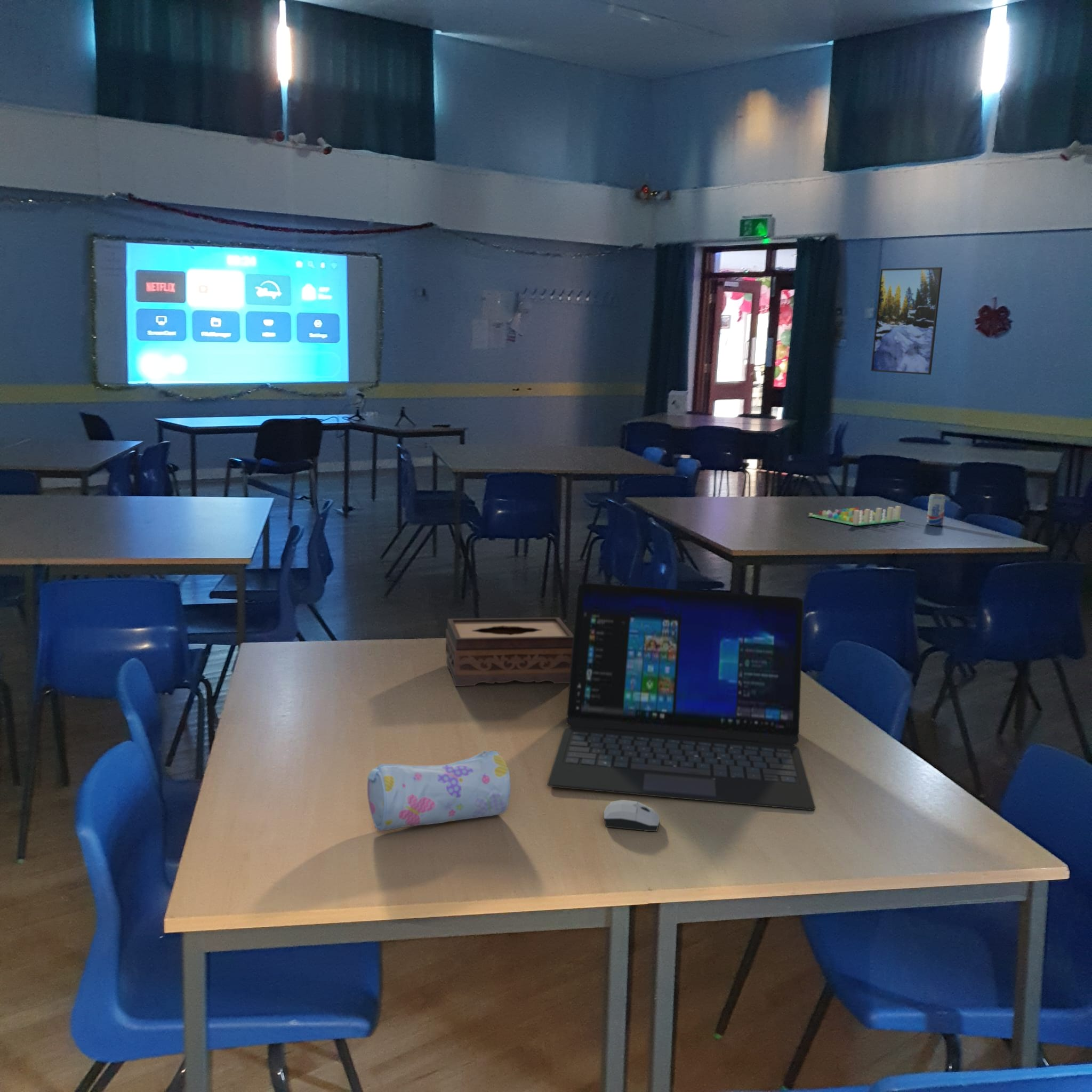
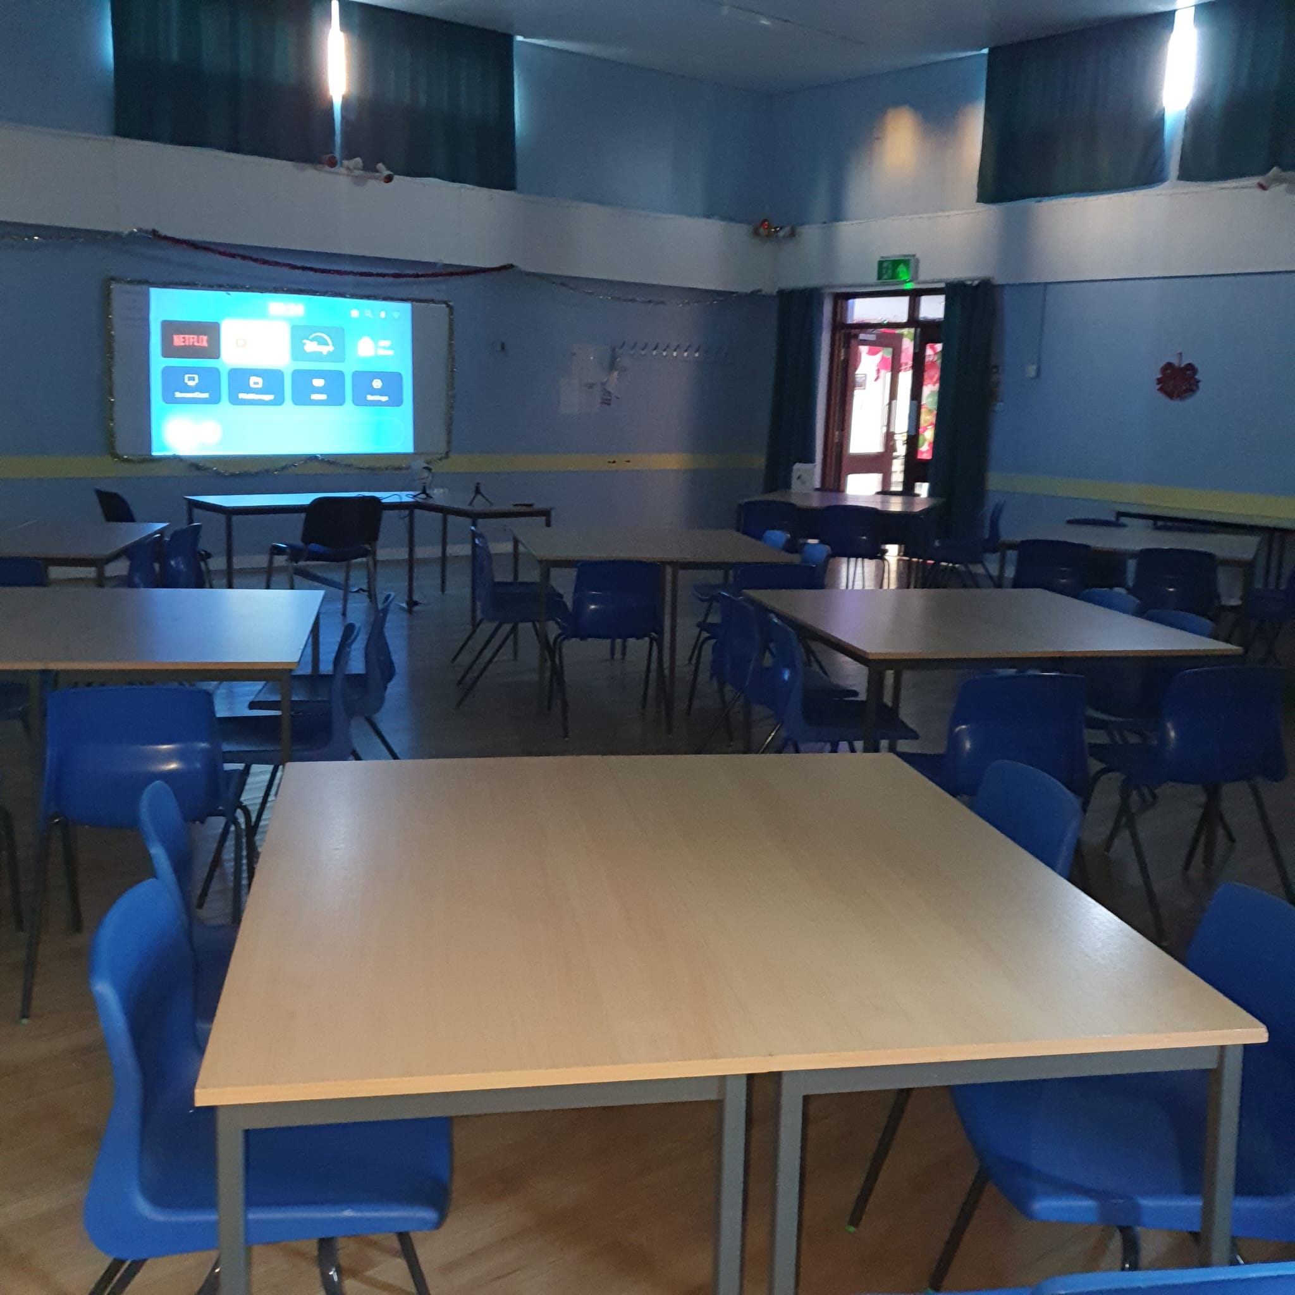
- computer mouse [603,799,660,832]
- beverage can [926,493,946,526]
- board game [808,505,906,526]
- tissue box [445,617,574,687]
- laptop [547,582,816,810]
- pencil case [367,750,511,831]
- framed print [870,267,943,375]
